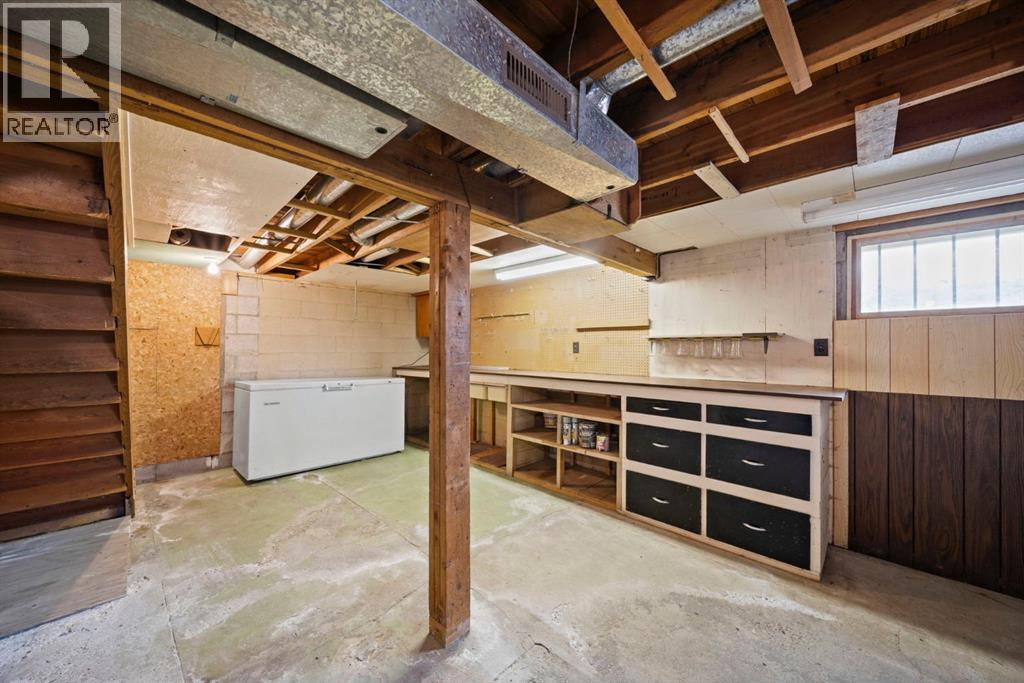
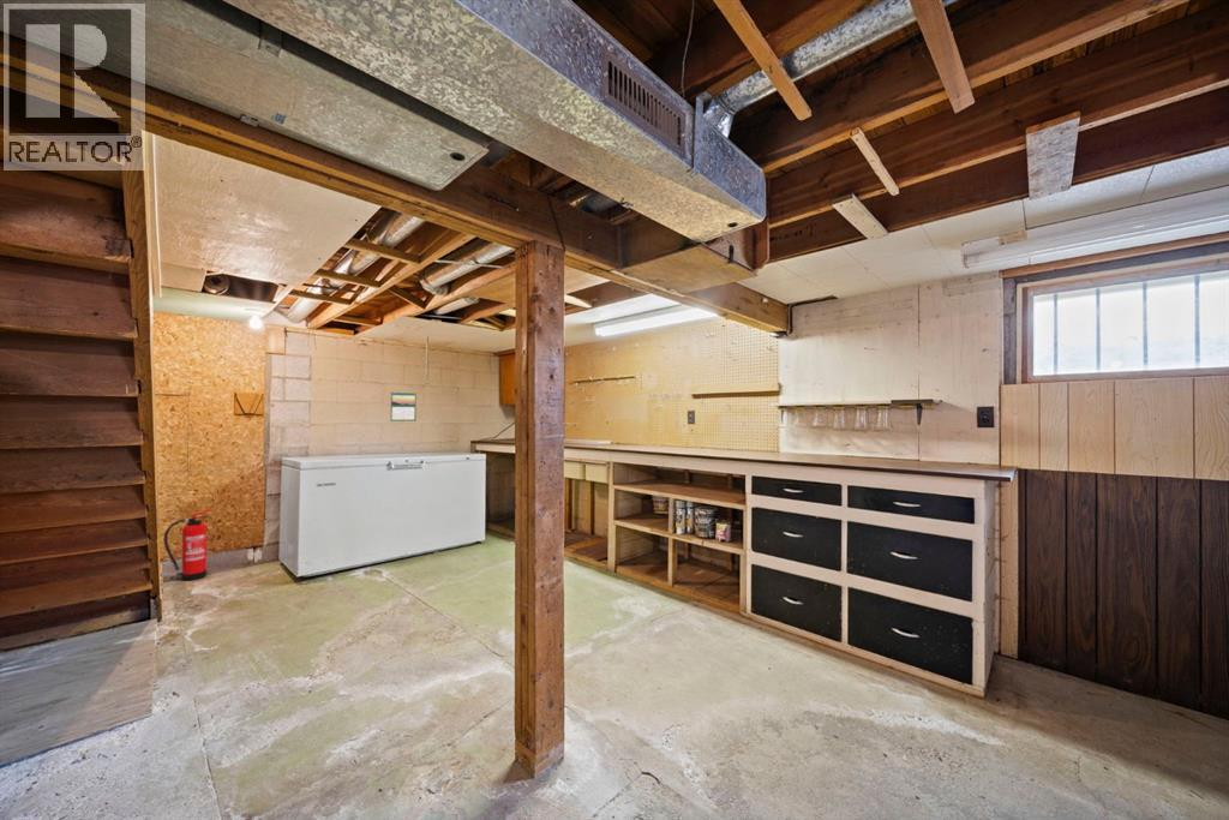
+ fire extinguisher [163,508,212,582]
+ calendar [390,390,418,423]
